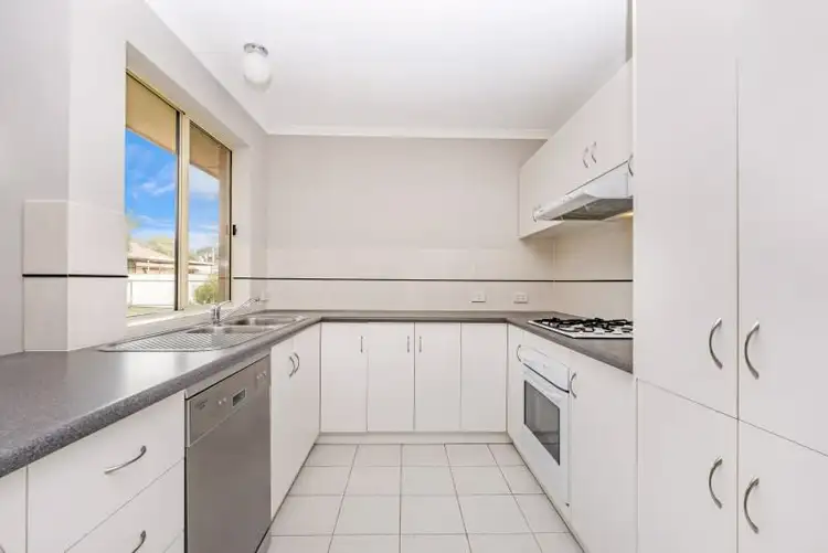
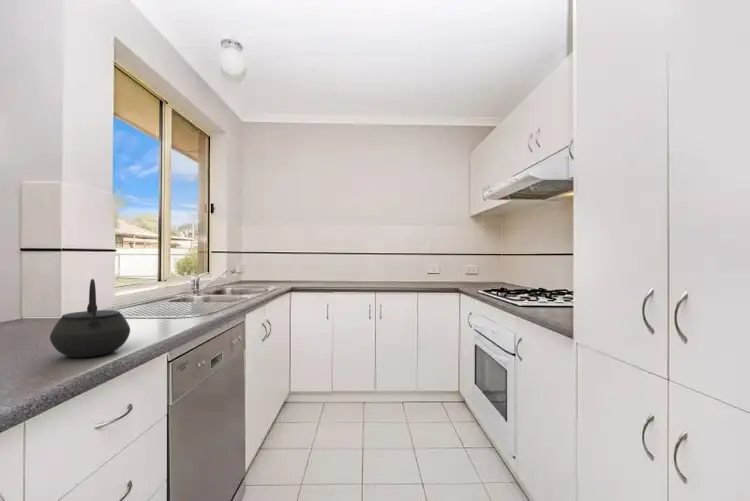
+ kettle [49,278,131,358]
